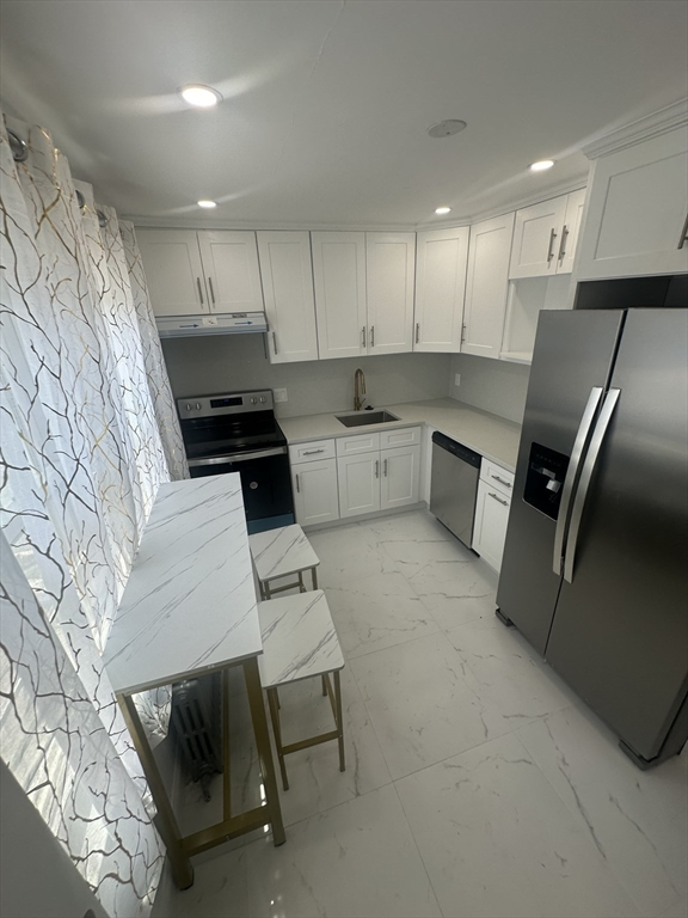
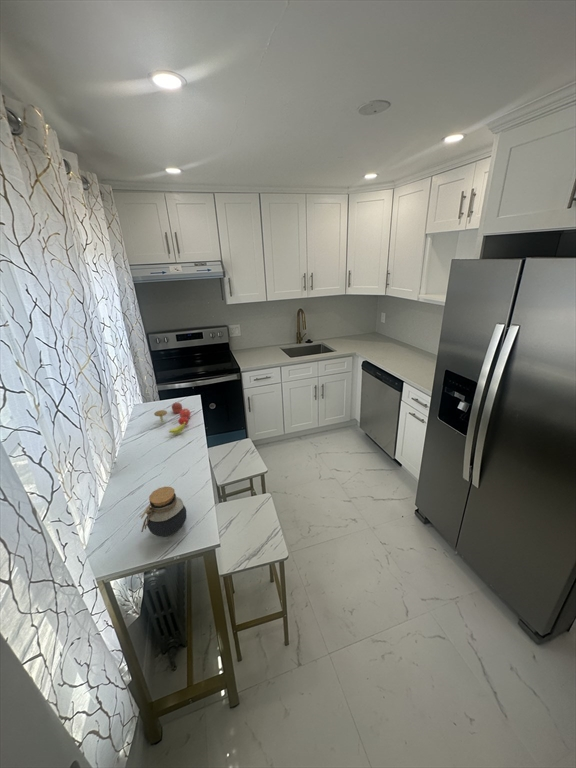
+ jar [140,486,187,538]
+ fruit [153,401,191,435]
